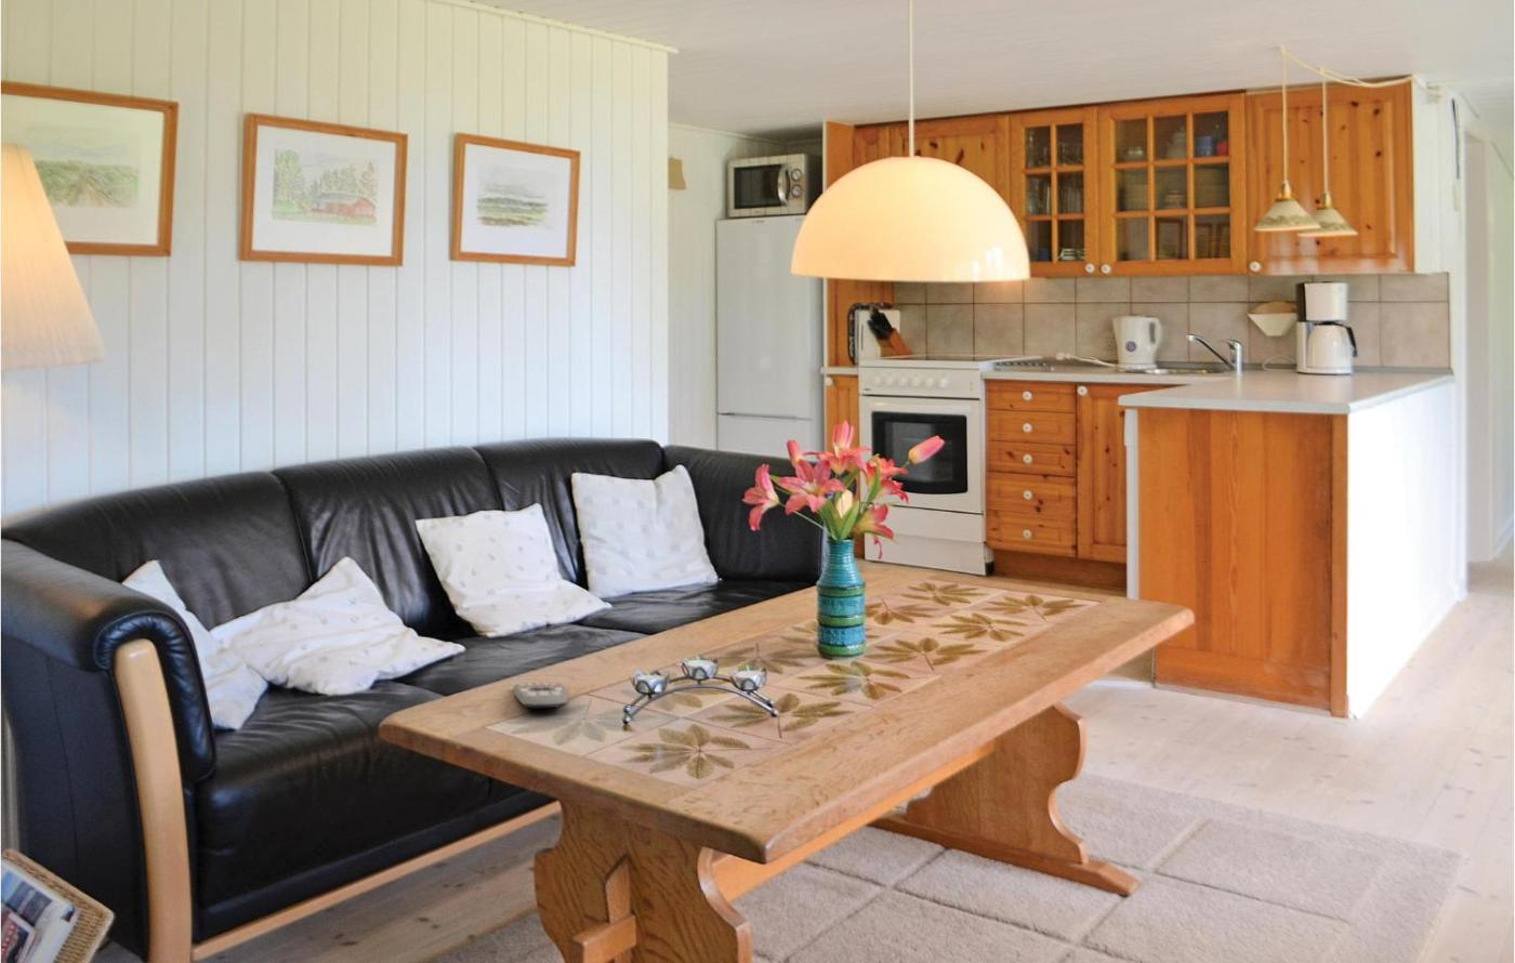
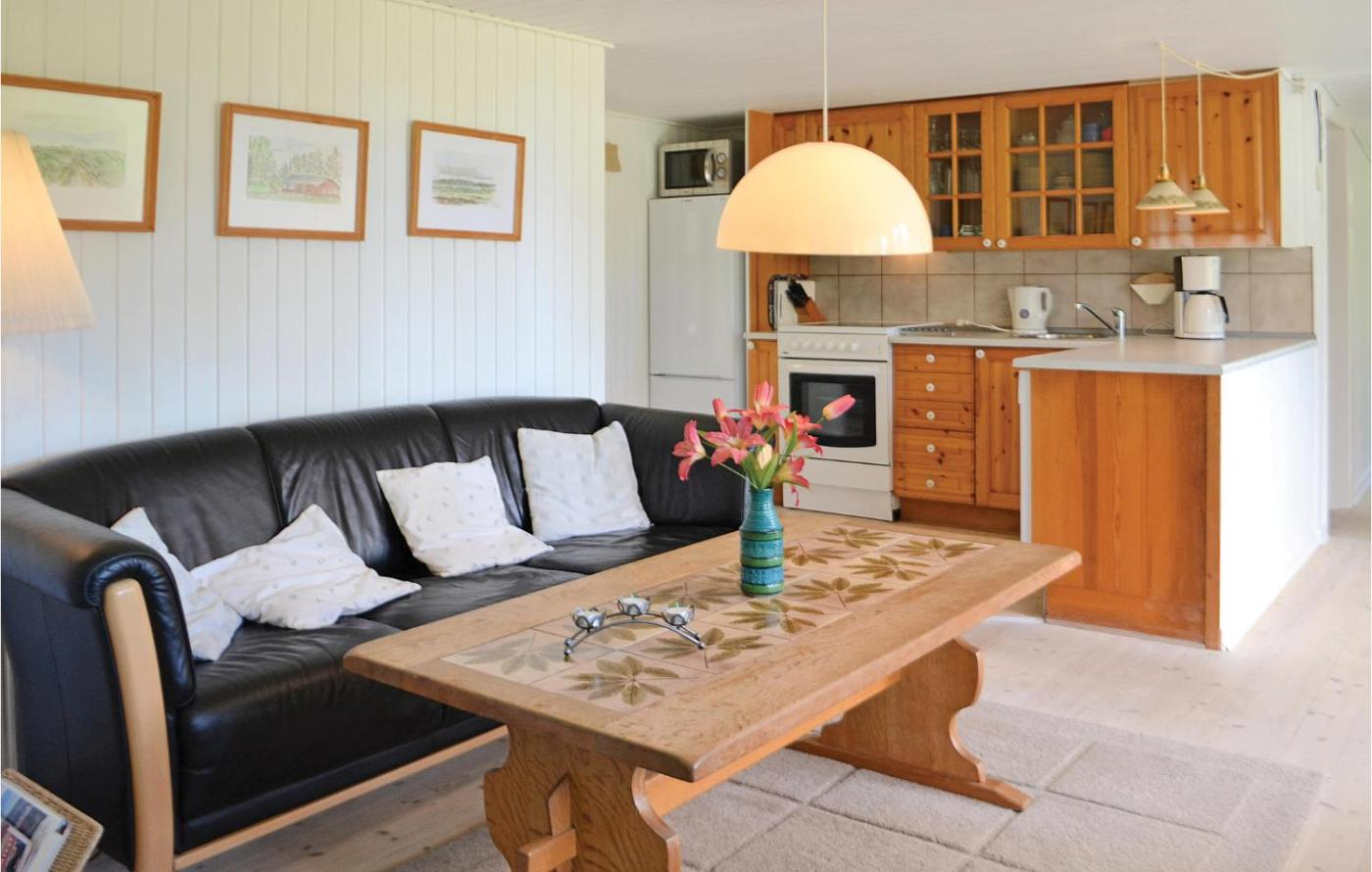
- remote control [512,681,569,709]
